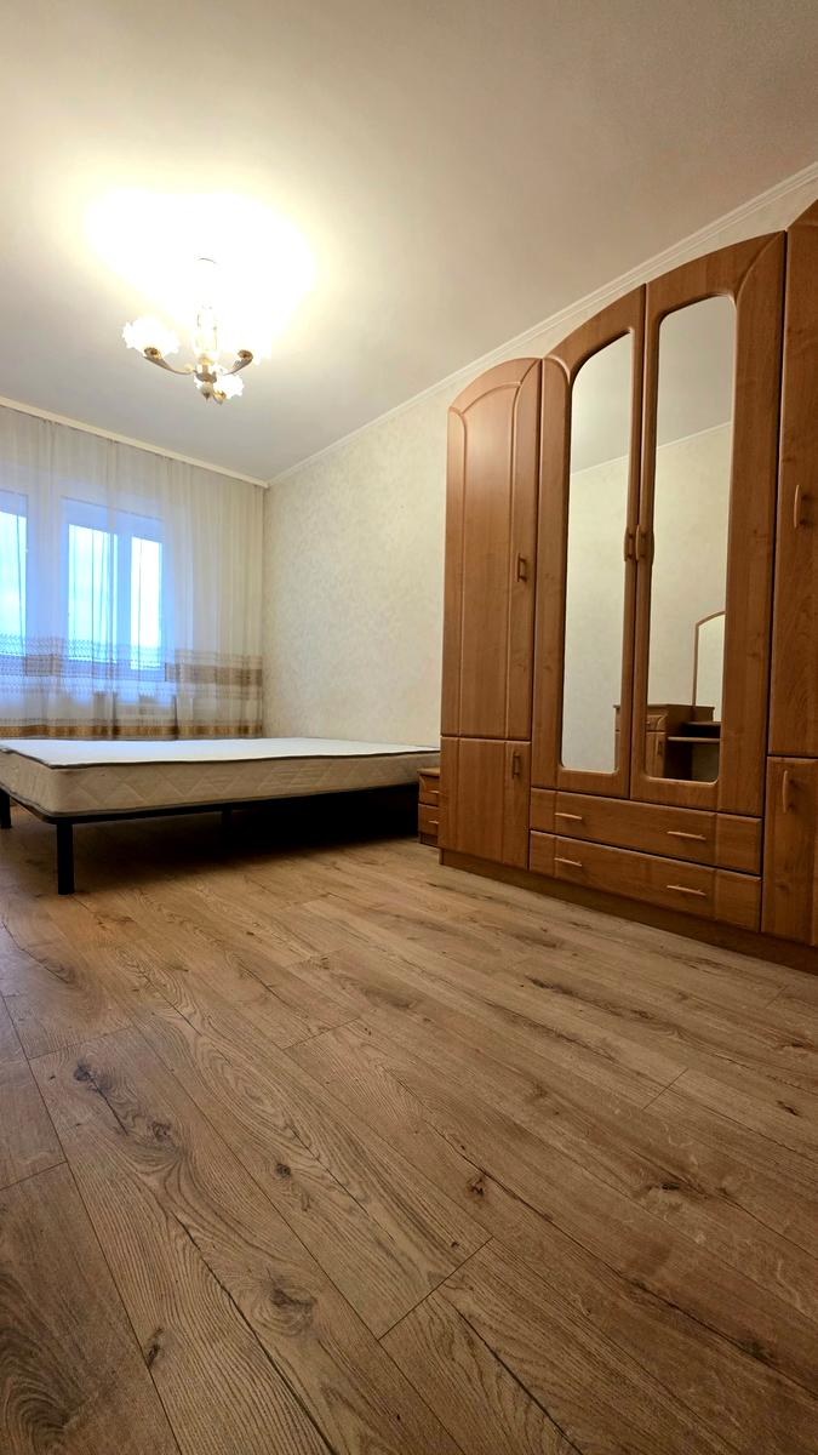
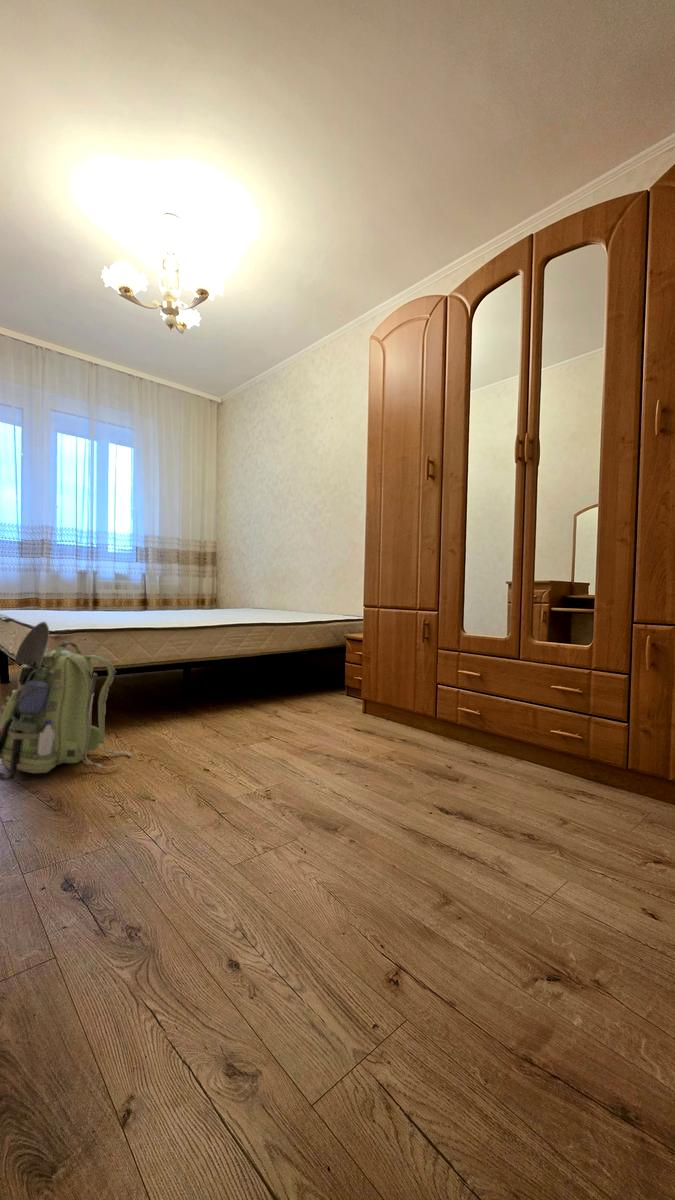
+ backpack [0,621,132,782]
